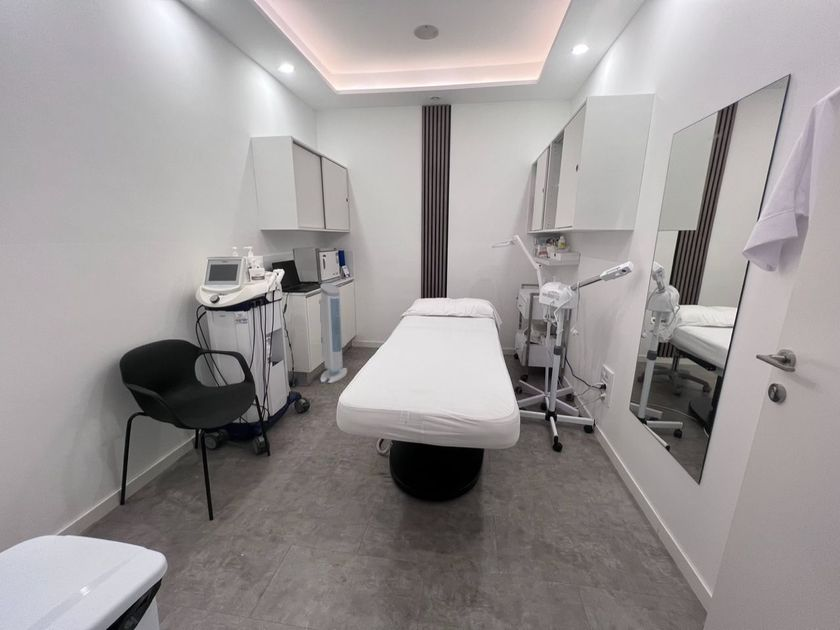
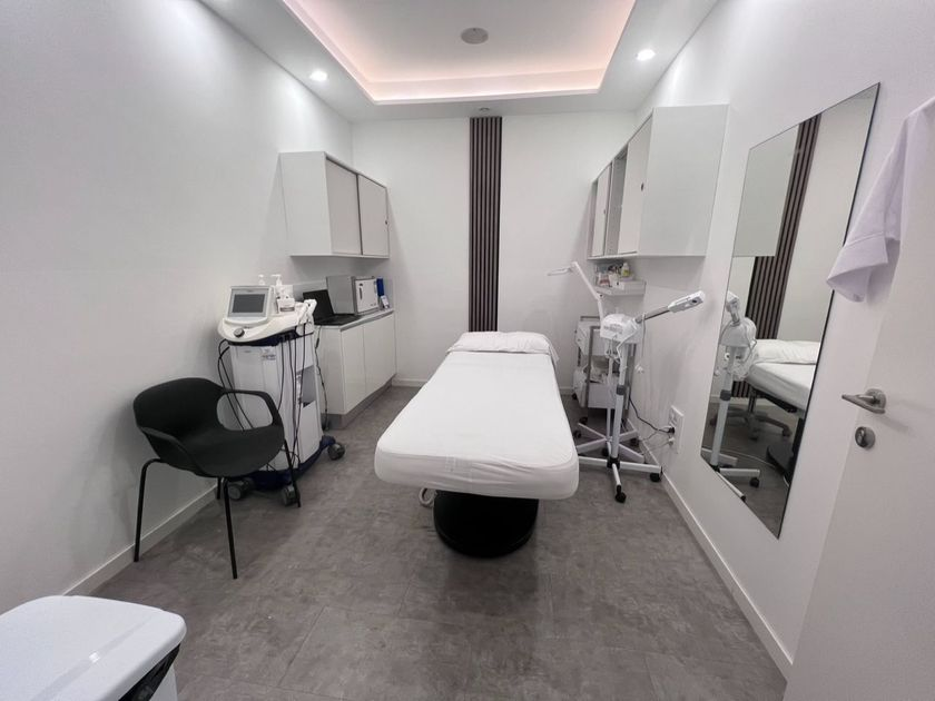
- air purifier [318,282,348,384]
